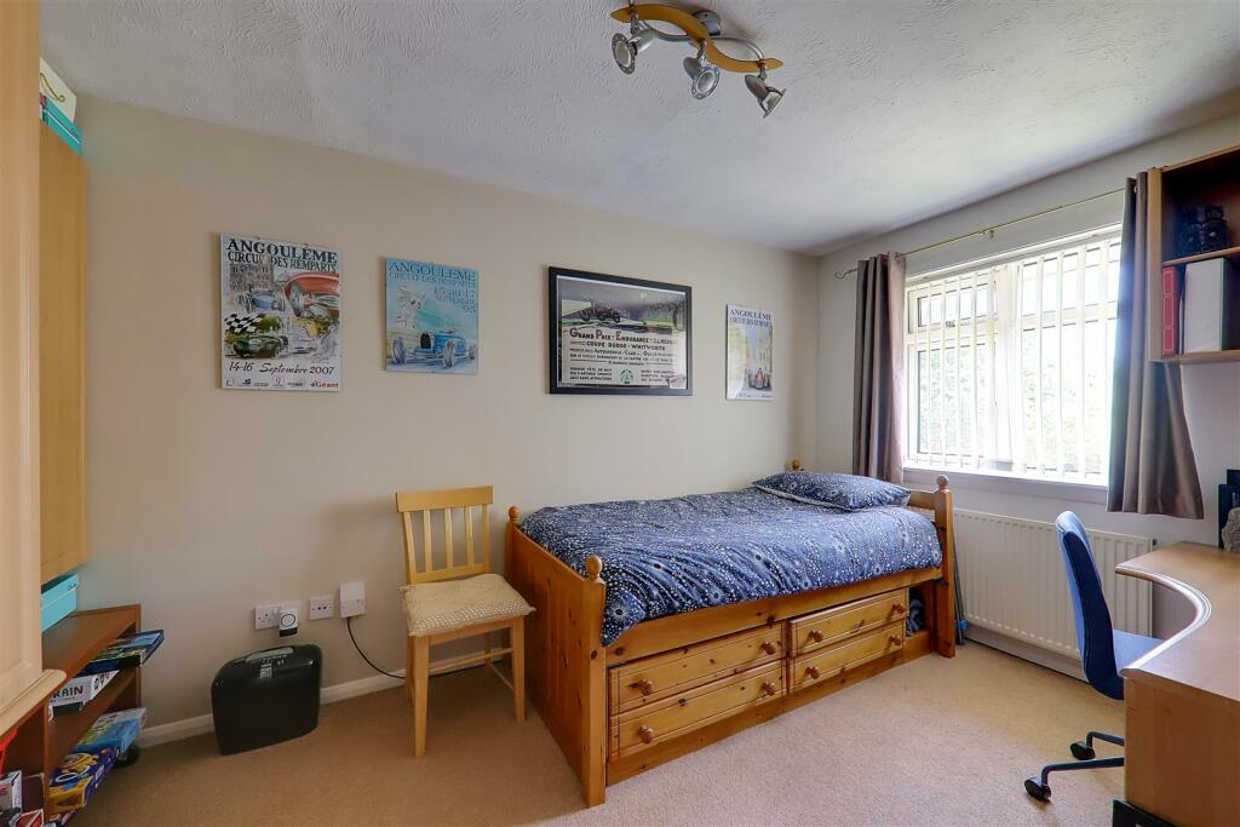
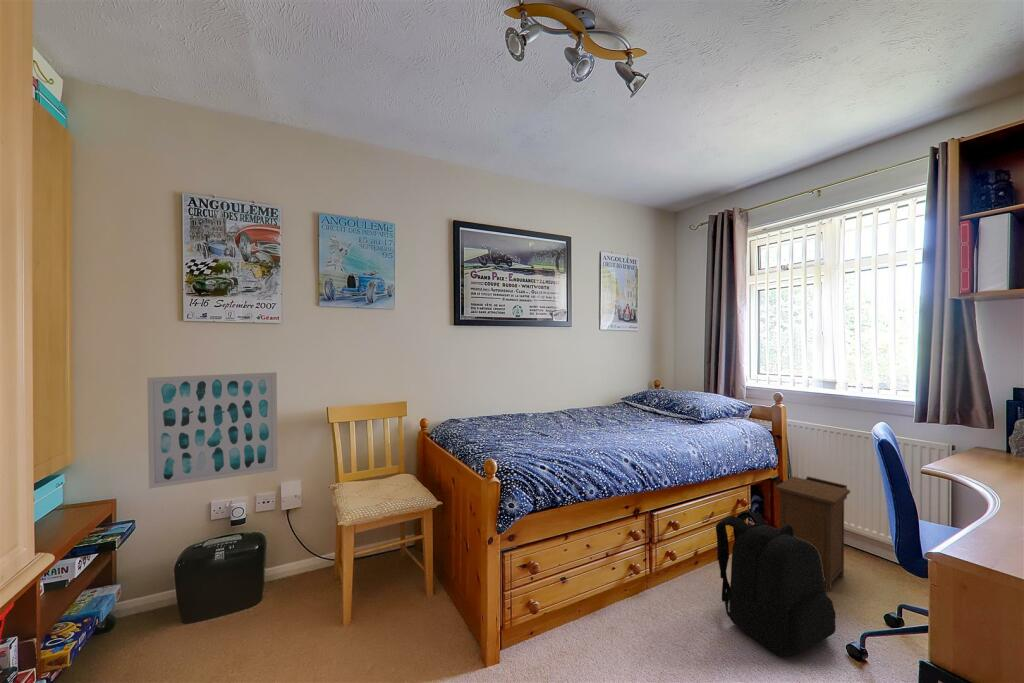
+ nightstand [774,475,851,593]
+ backpack [715,510,837,657]
+ wall art [146,371,279,490]
